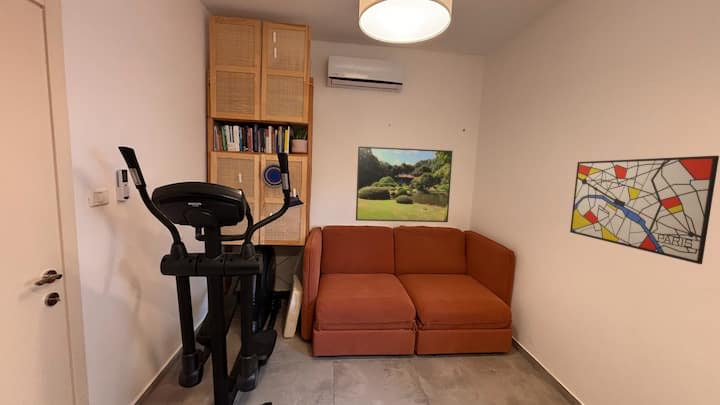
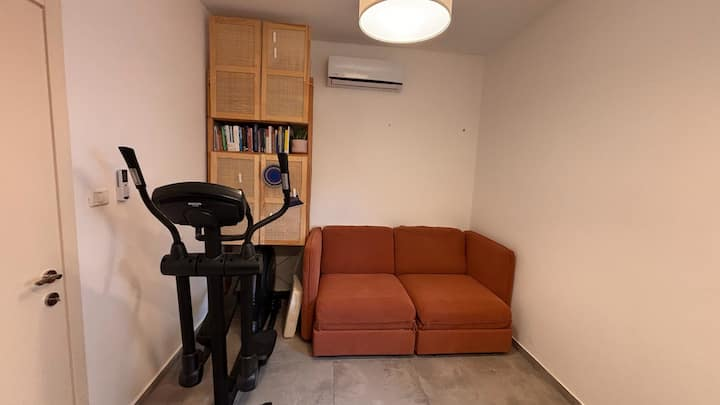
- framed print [355,145,454,223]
- wall art [569,155,720,265]
